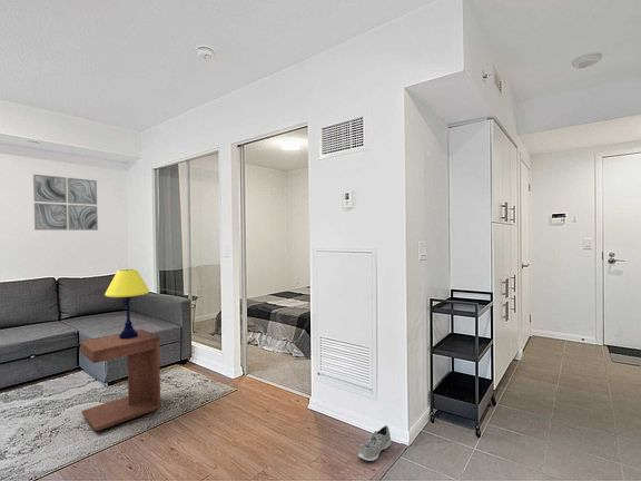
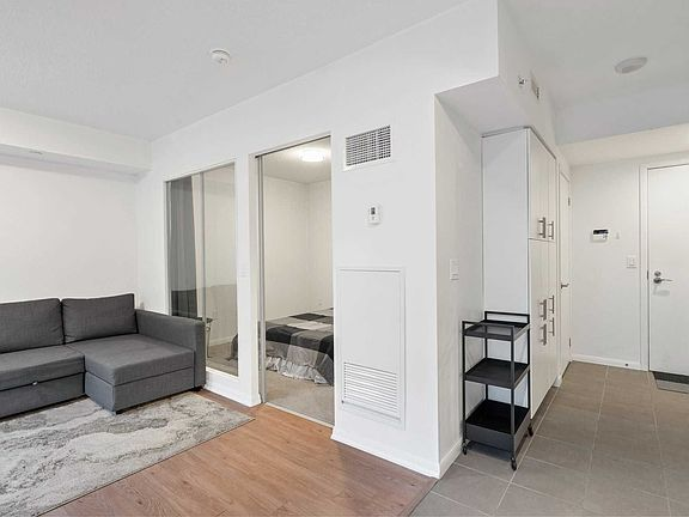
- wall art [32,174,99,232]
- table lamp [103,268,150,340]
- side table [78,328,162,432]
- sneaker [357,424,392,462]
